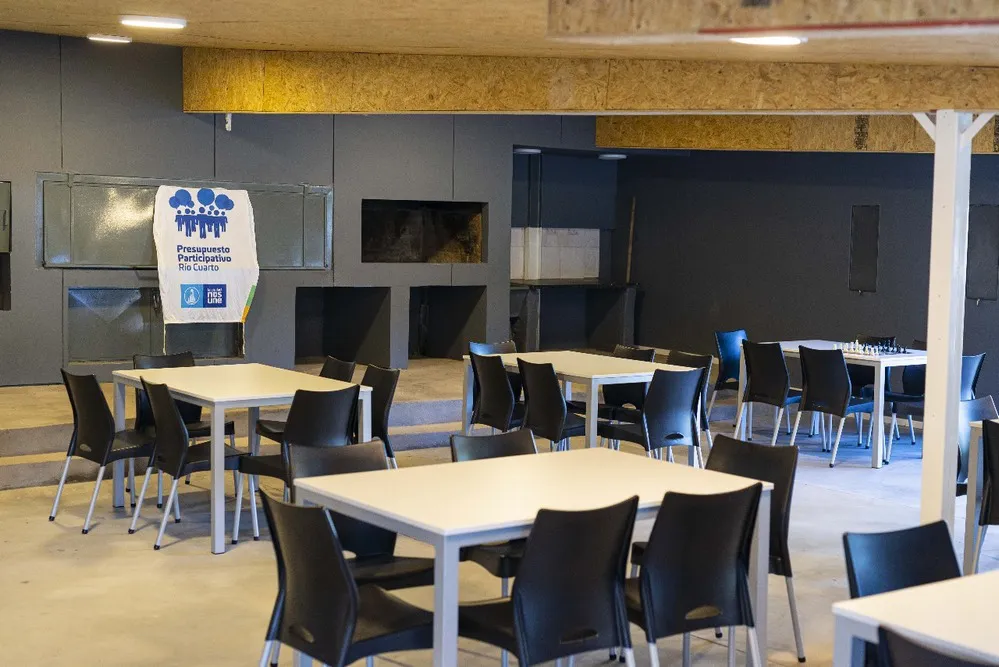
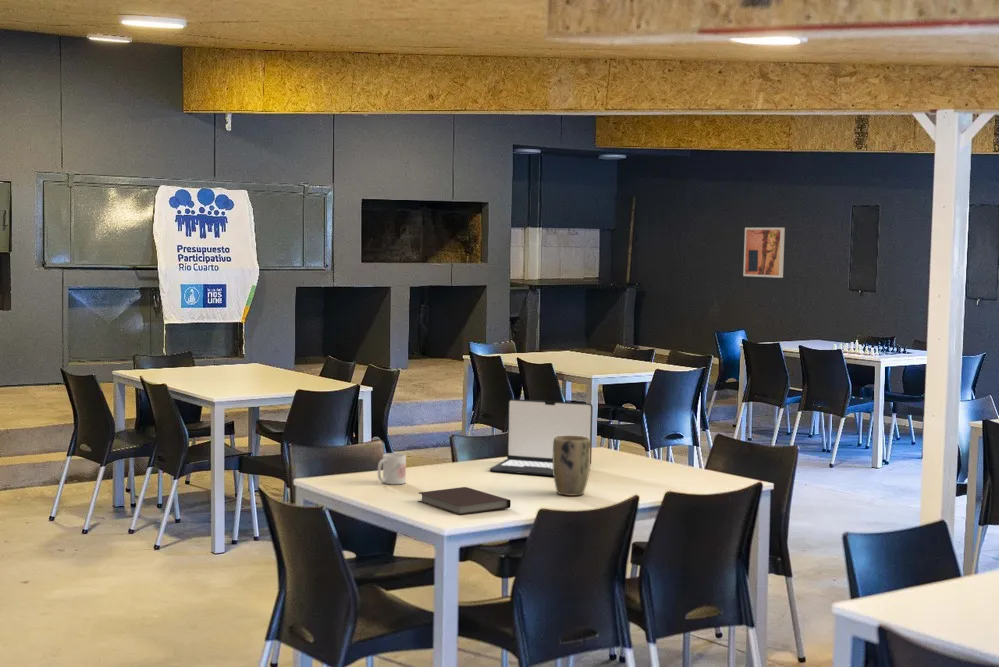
+ mug [377,452,407,485]
+ plant pot [553,436,591,497]
+ laptop [488,398,594,477]
+ wall art [742,227,786,279]
+ notebook [417,486,512,516]
